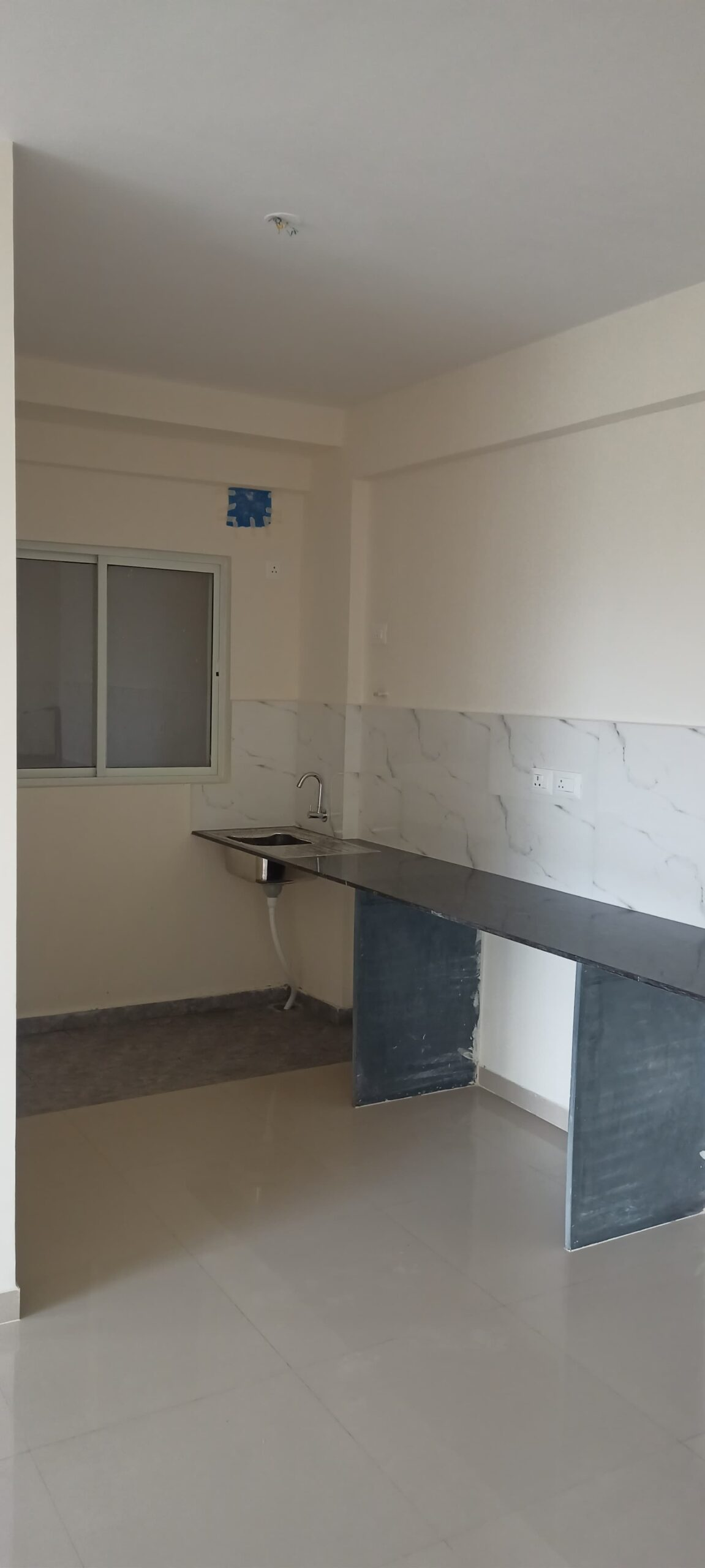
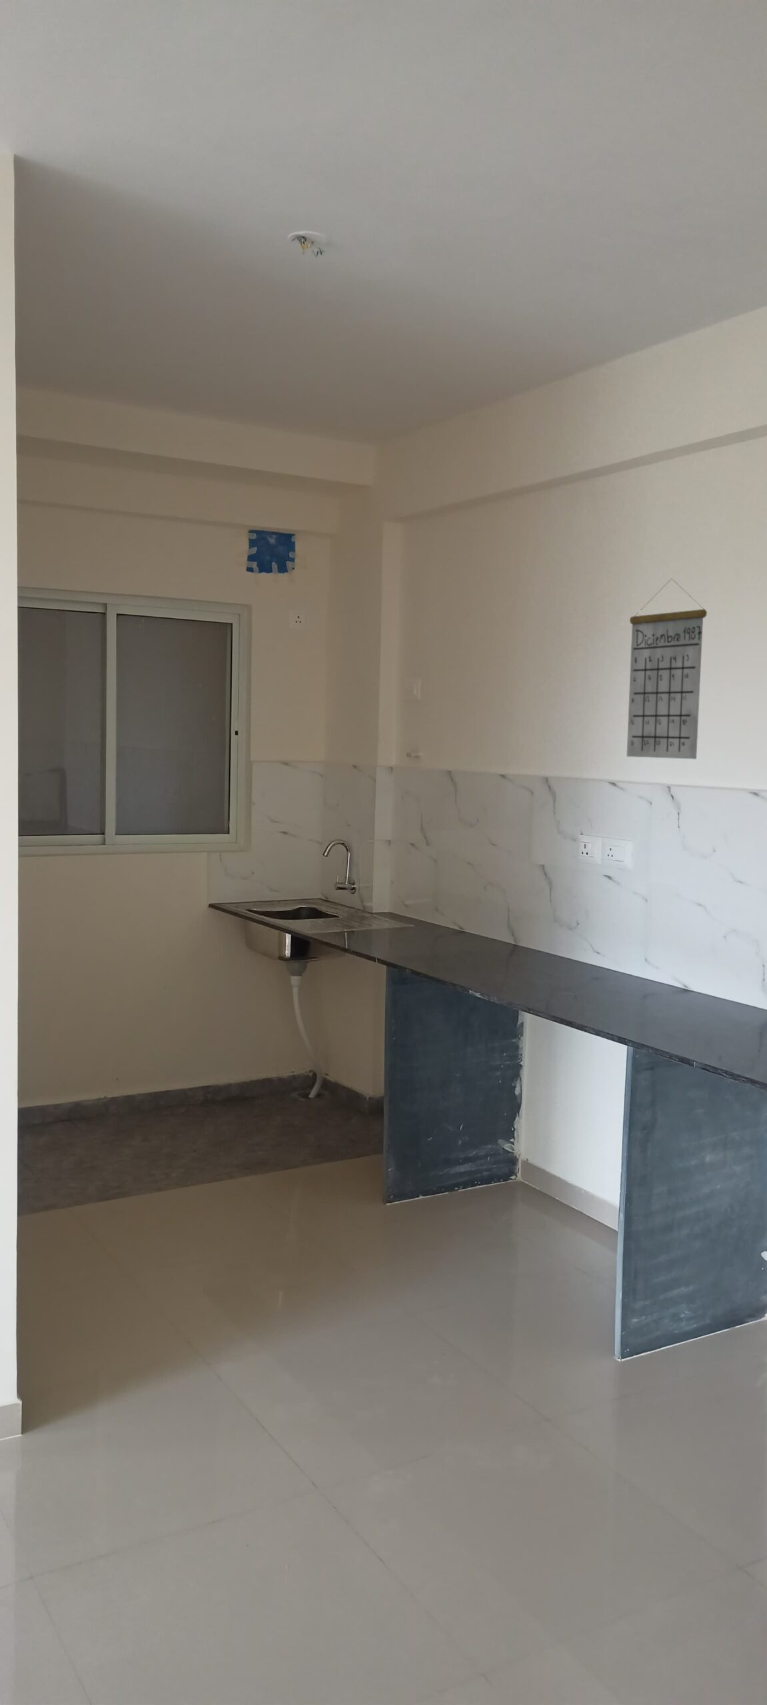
+ calendar [626,578,707,760]
